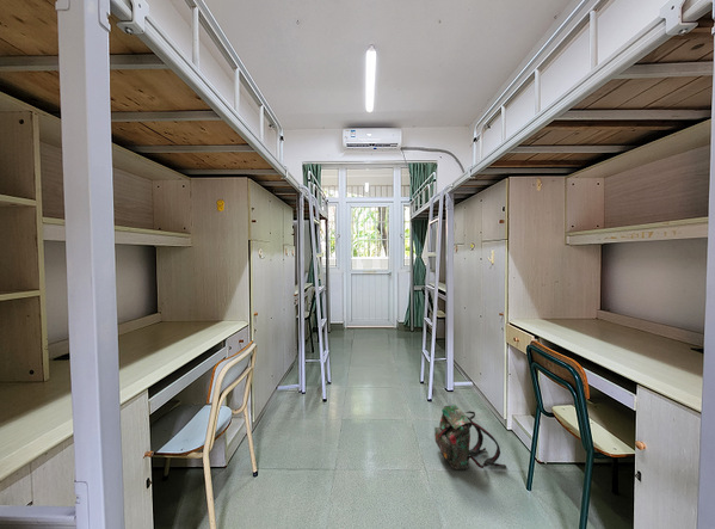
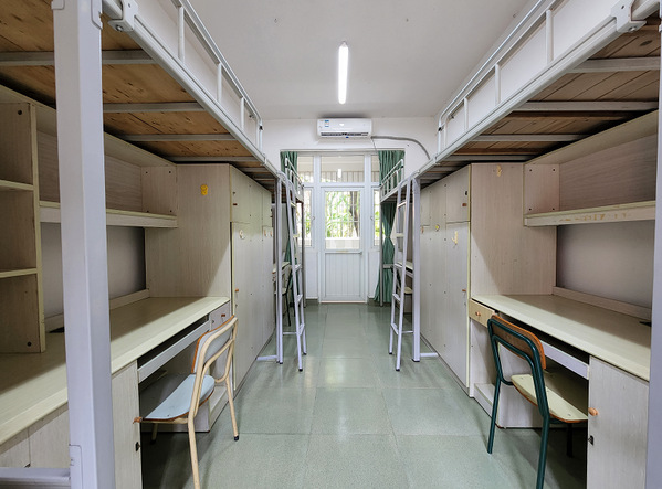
- backpack [433,404,507,472]
